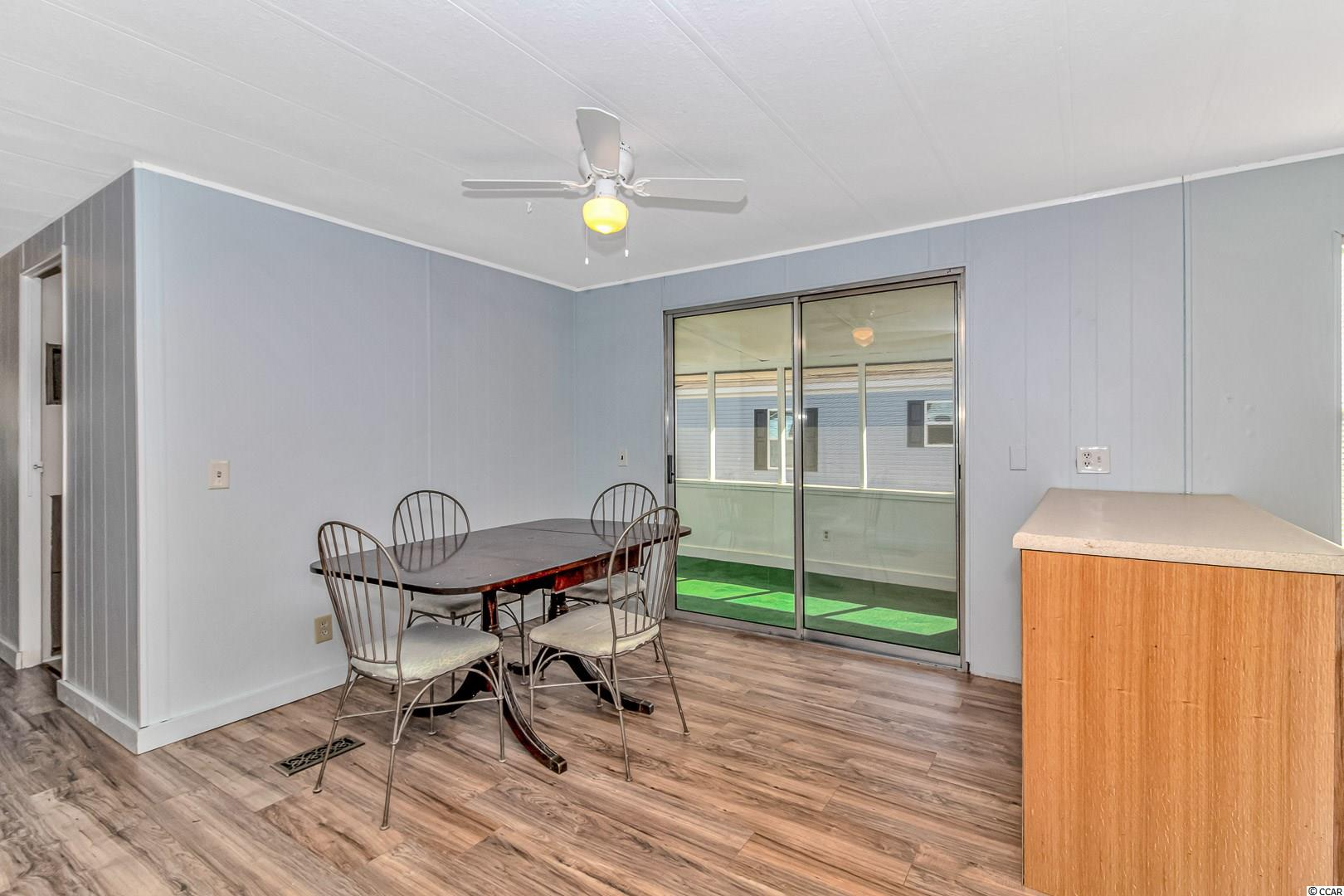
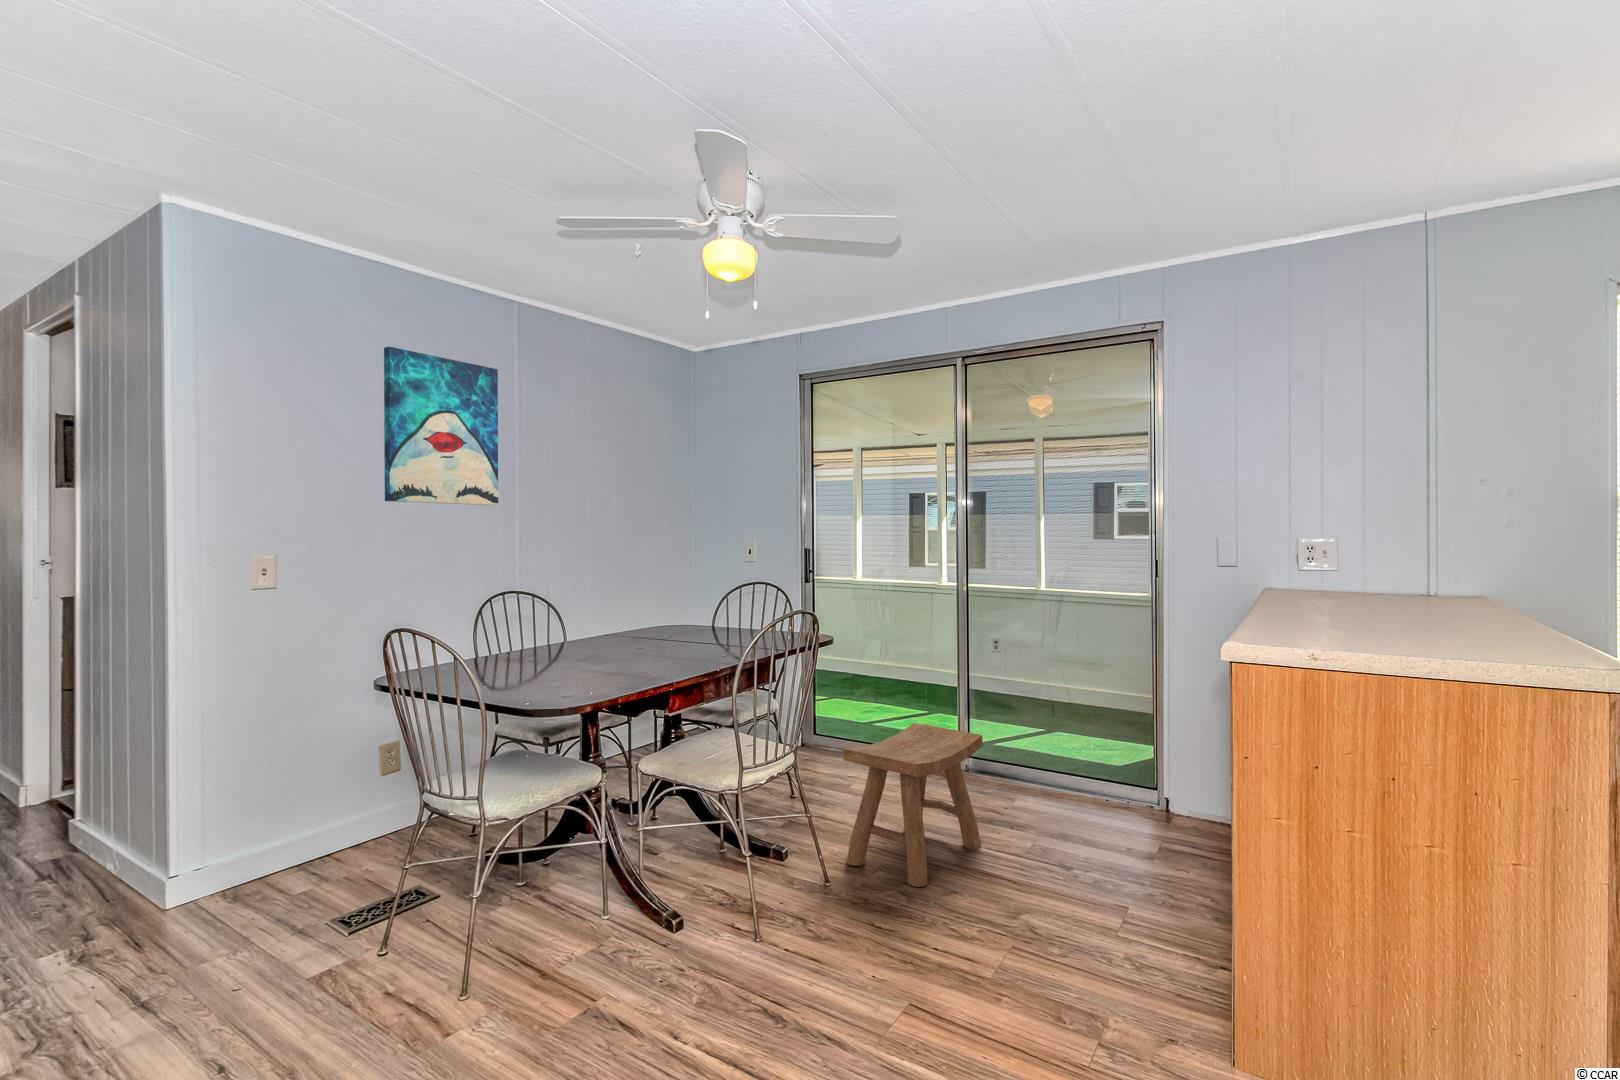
+ stool [843,722,984,888]
+ wall art [383,346,499,506]
